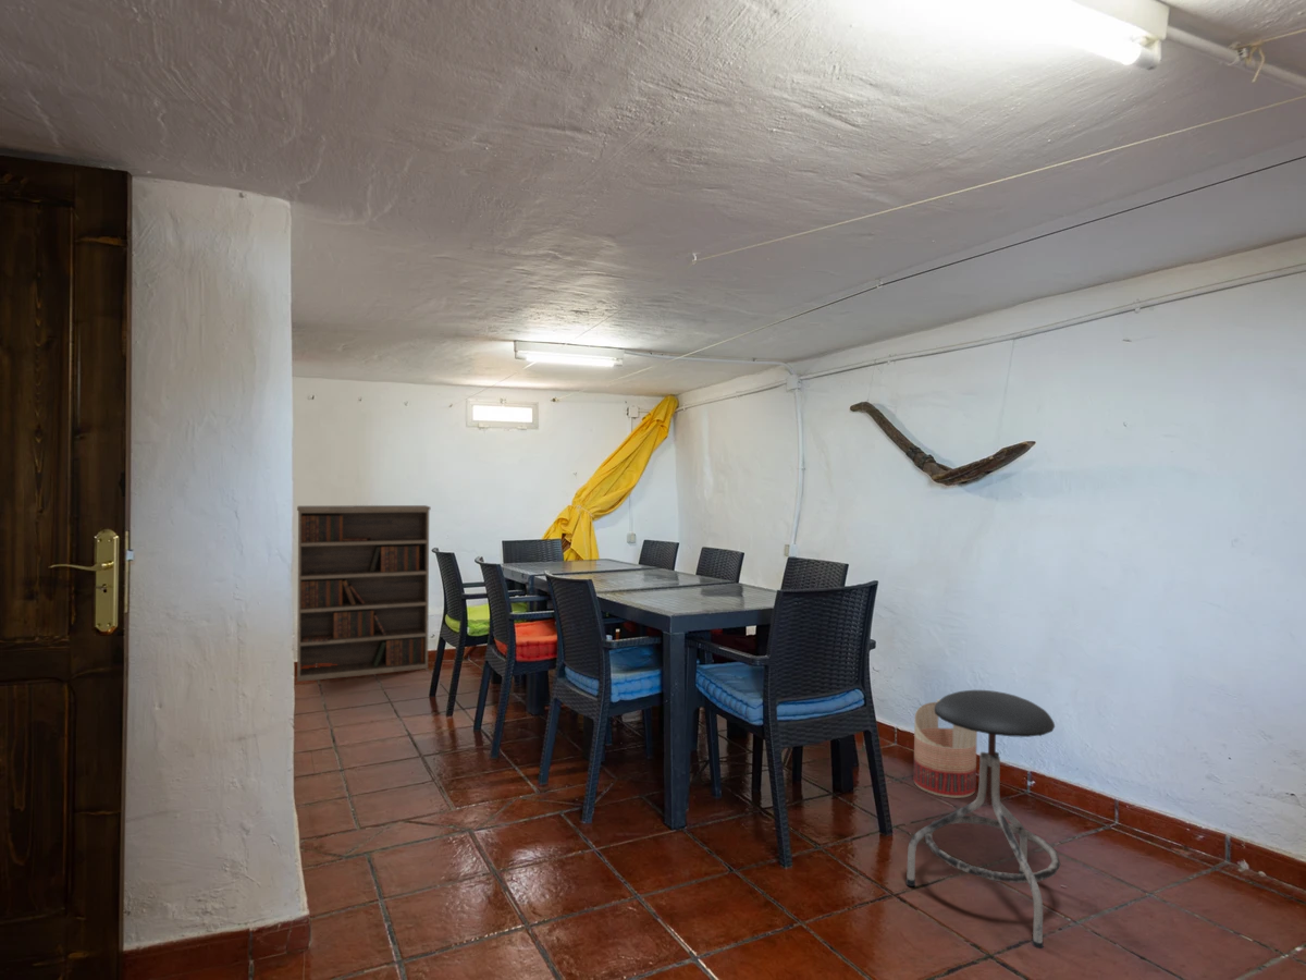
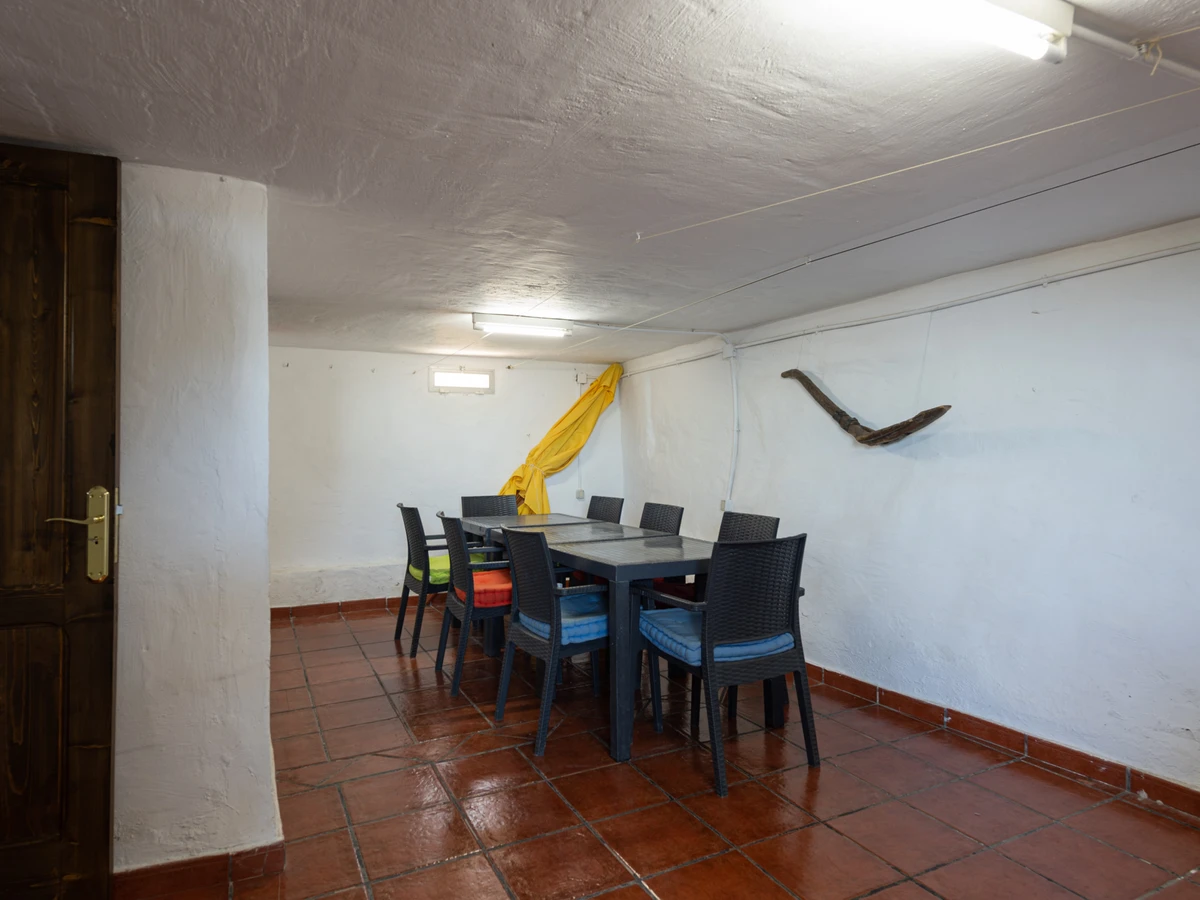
- basket [913,698,978,799]
- bookshelf [296,504,431,683]
- stool [904,689,1061,950]
